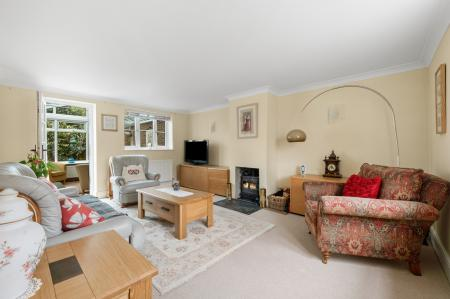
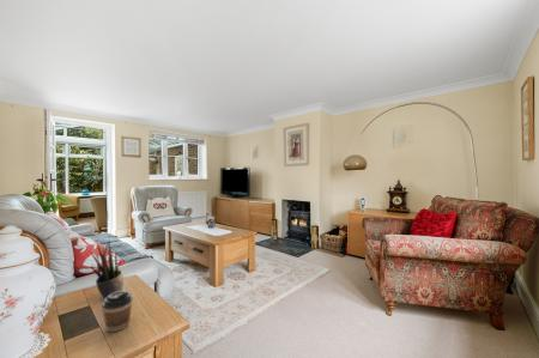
+ potted plant [89,239,125,299]
+ coffee cup [101,290,134,333]
